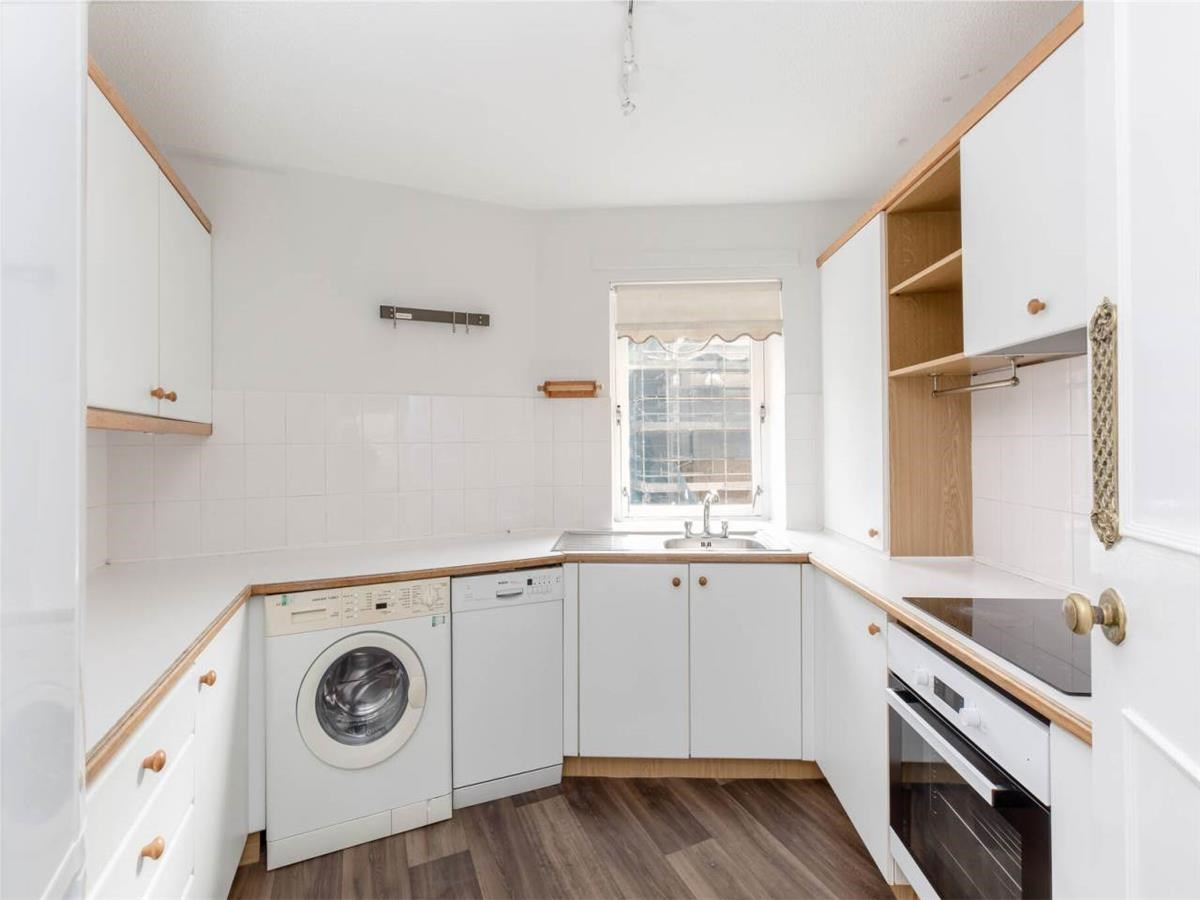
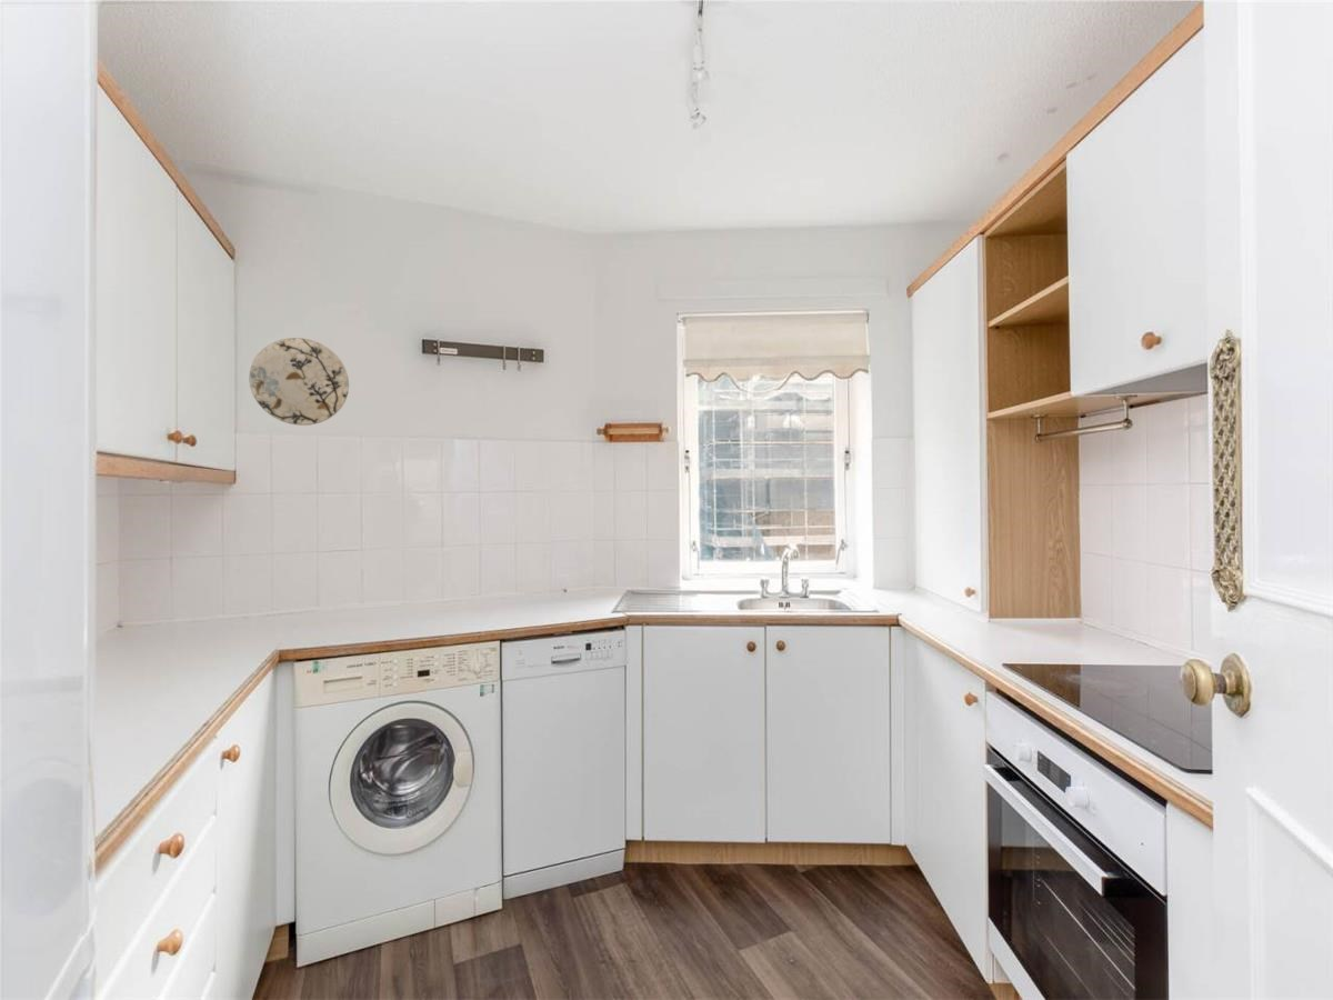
+ decorative plate [248,337,350,427]
